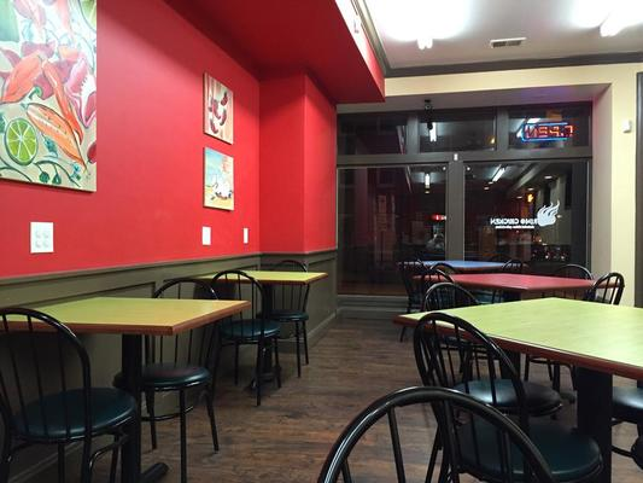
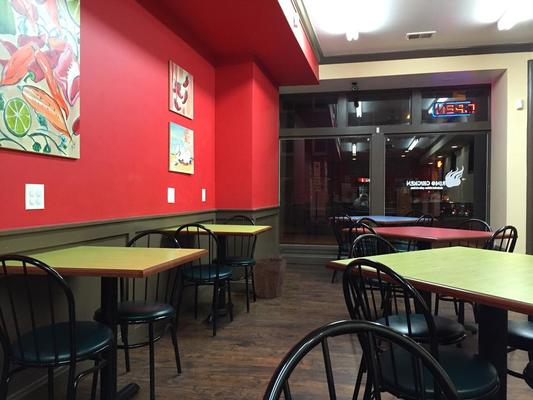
+ waste bin [252,256,288,299]
